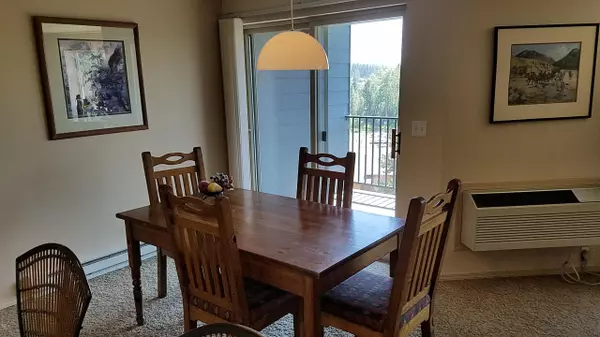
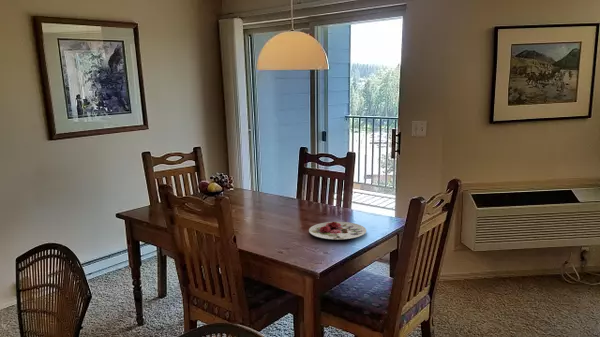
+ plate [308,221,367,241]
